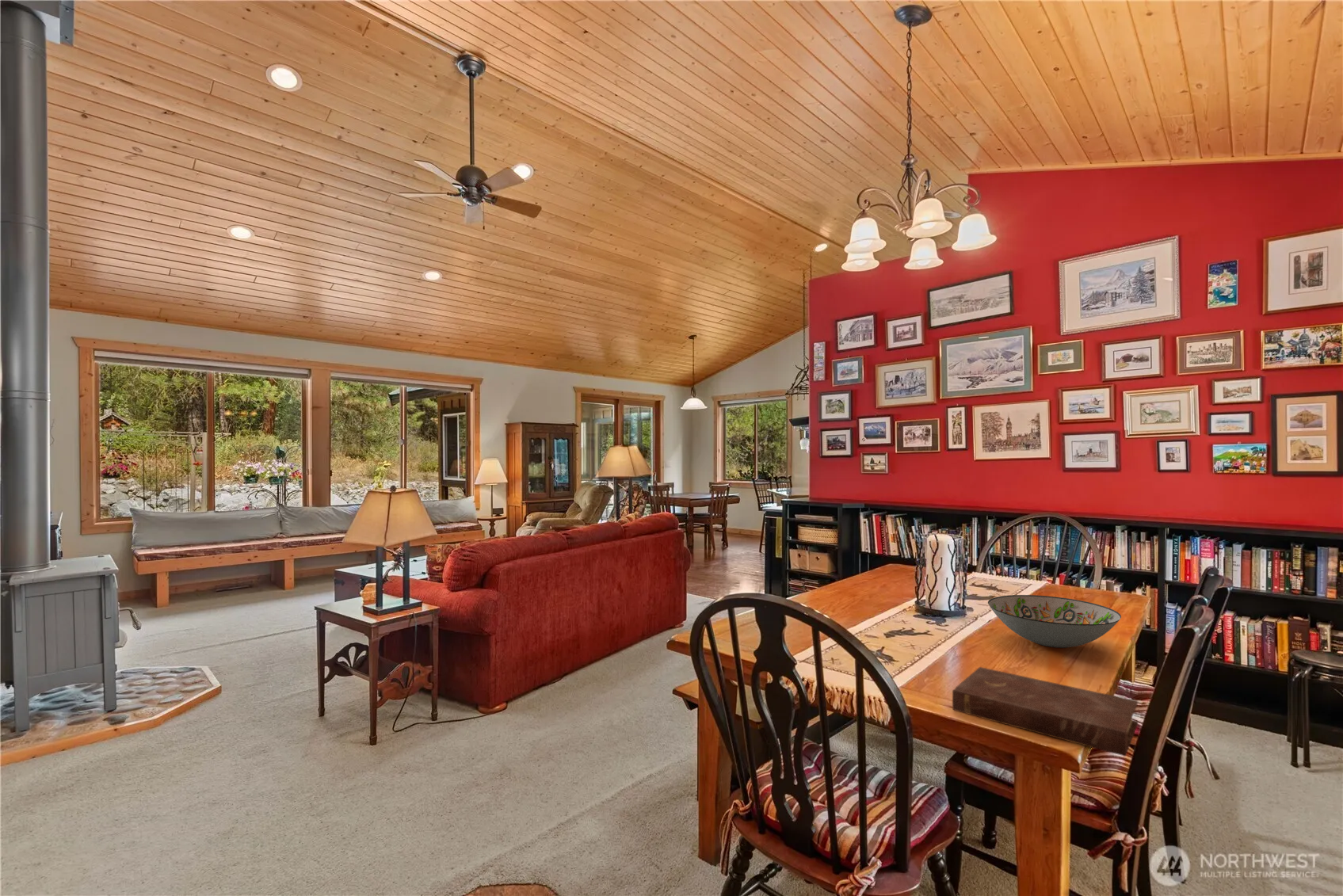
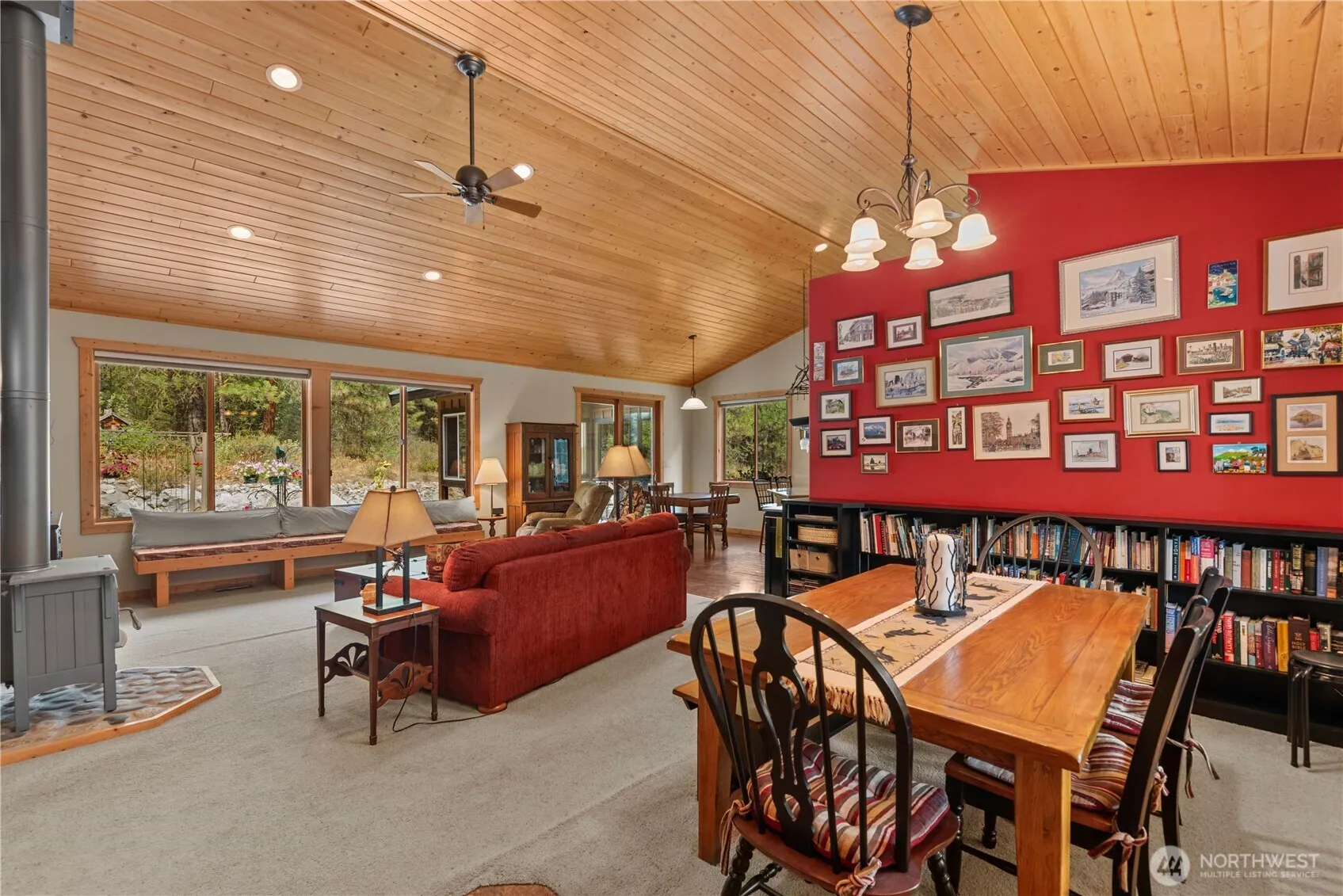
- book [952,666,1139,757]
- decorative bowl [987,594,1122,649]
